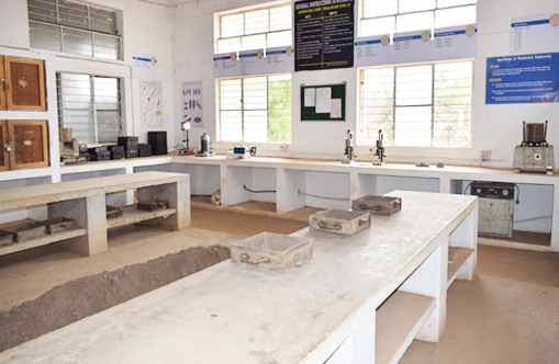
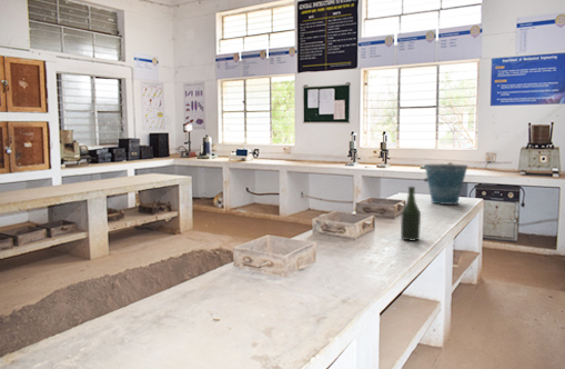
+ bottle [400,186,422,242]
+ bucket [423,161,468,206]
